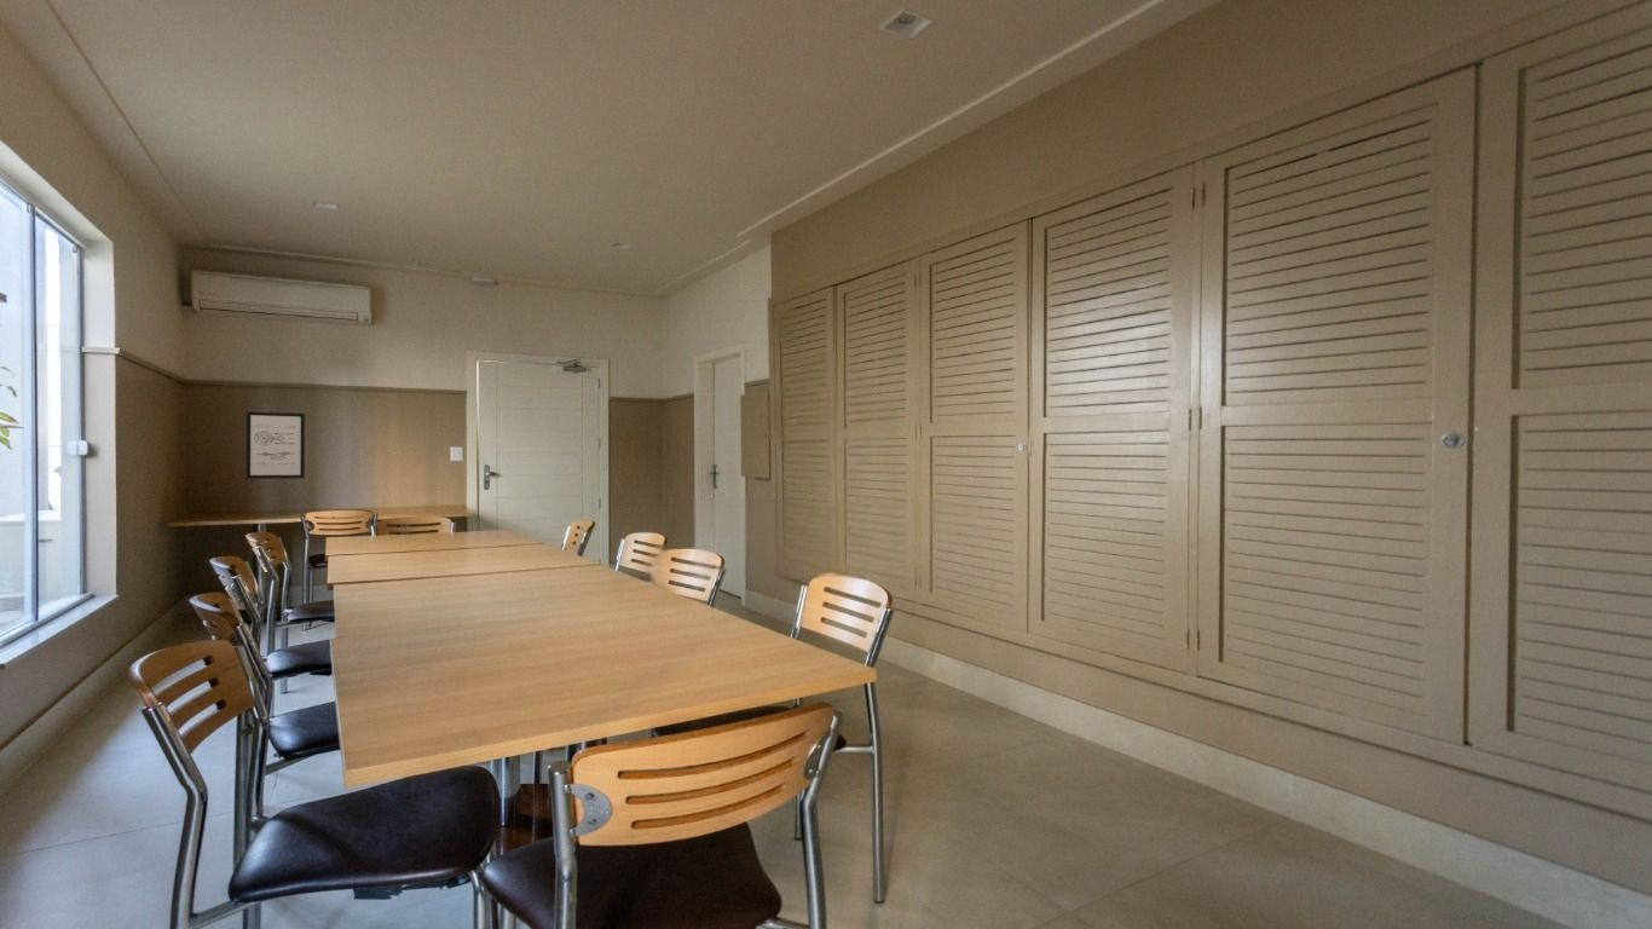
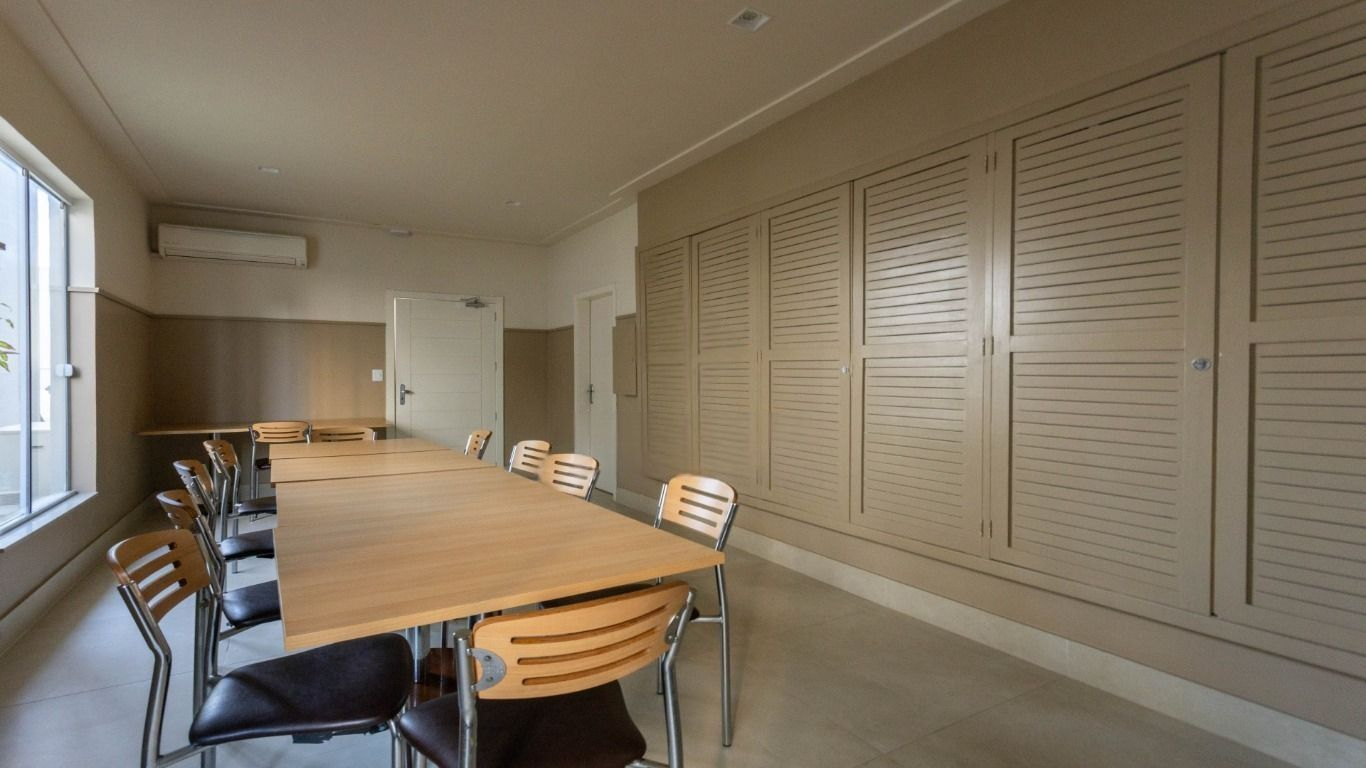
- wall art [246,410,306,480]
